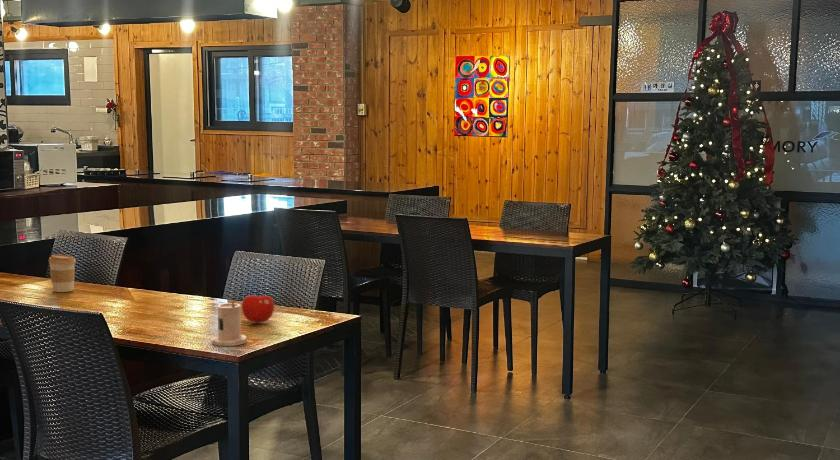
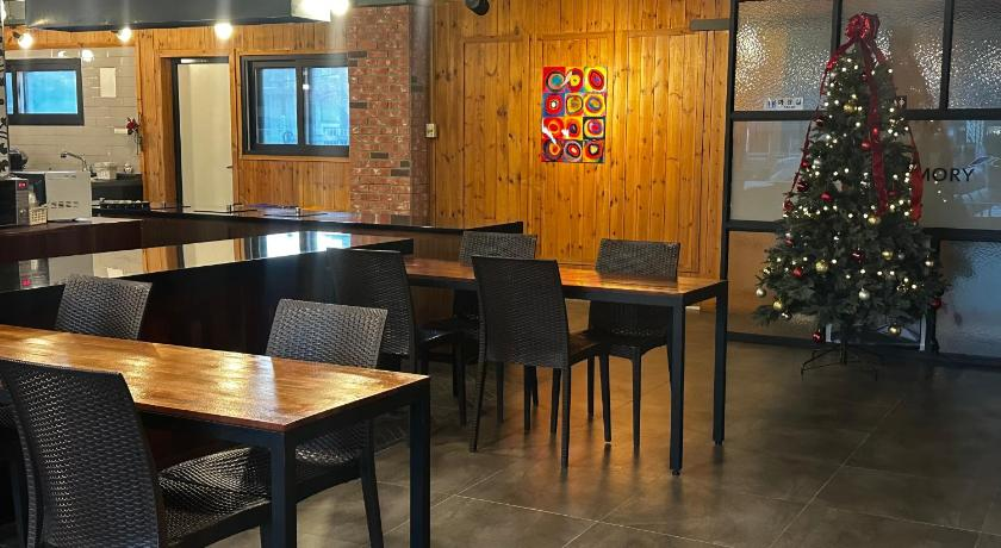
- fruit [241,290,275,323]
- candle [211,300,248,347]
- coffee cup [48,253,77,293]
